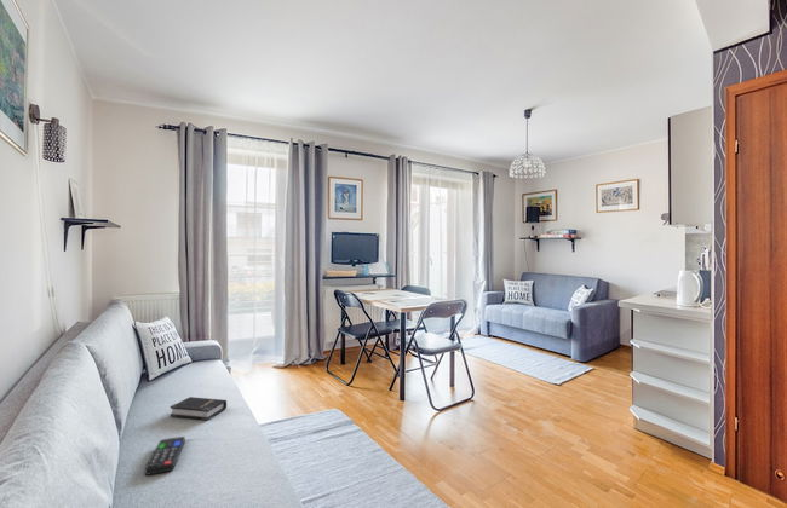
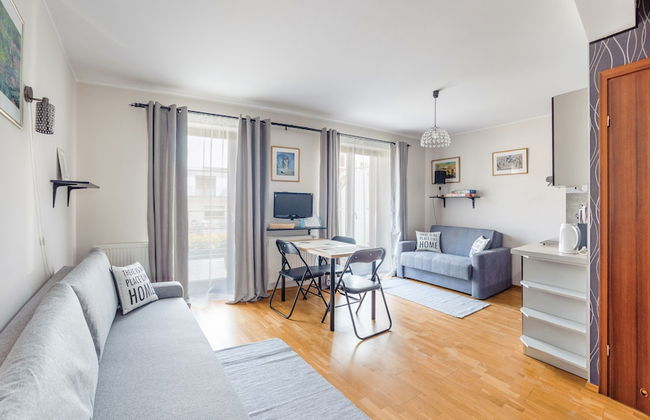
- hardback book [170,396,228,421]
- remote control [144,435,186,477]
